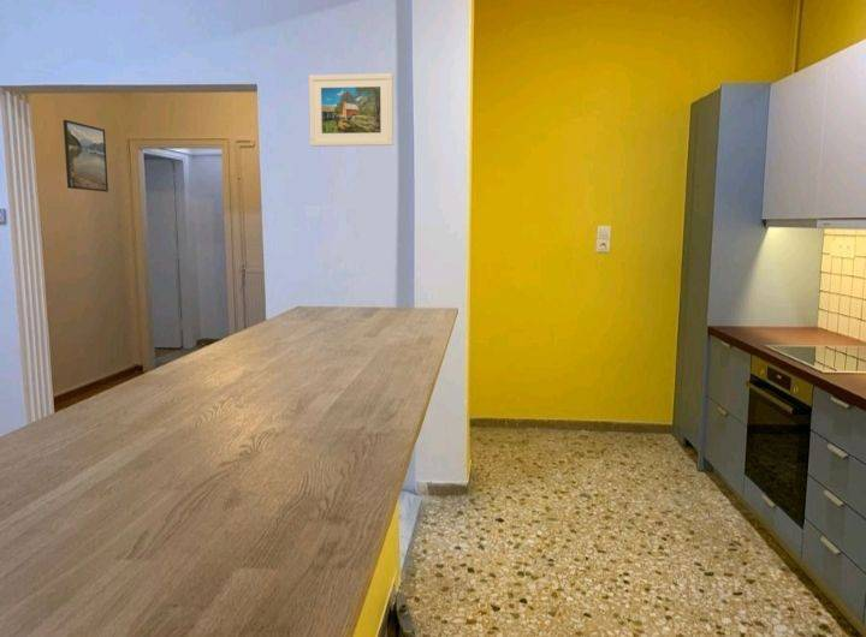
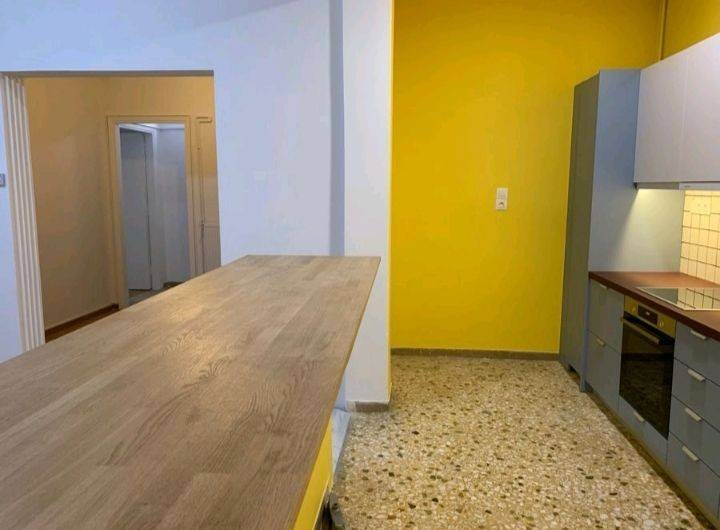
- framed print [308,72,395,148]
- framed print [63,119,109,194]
